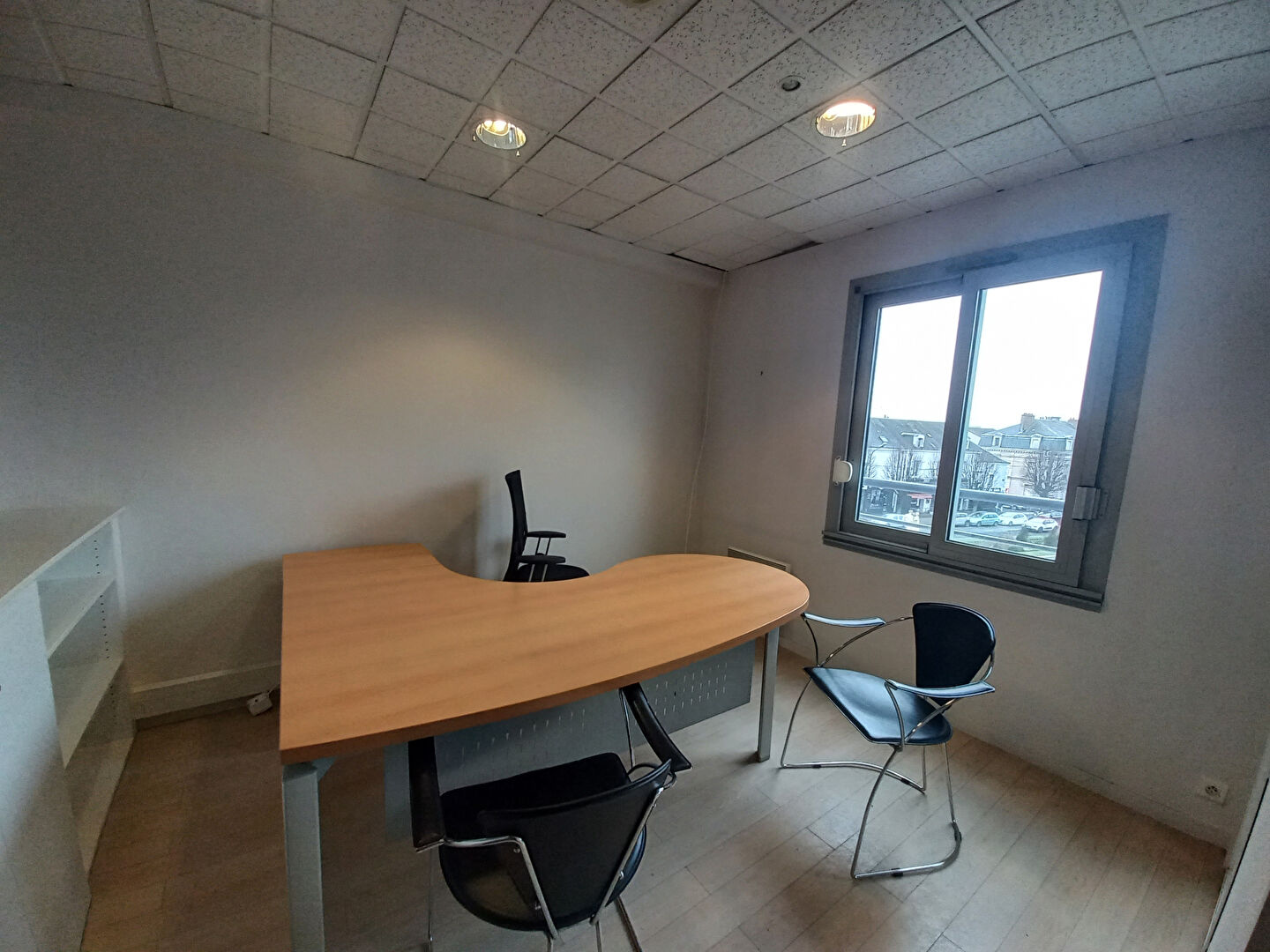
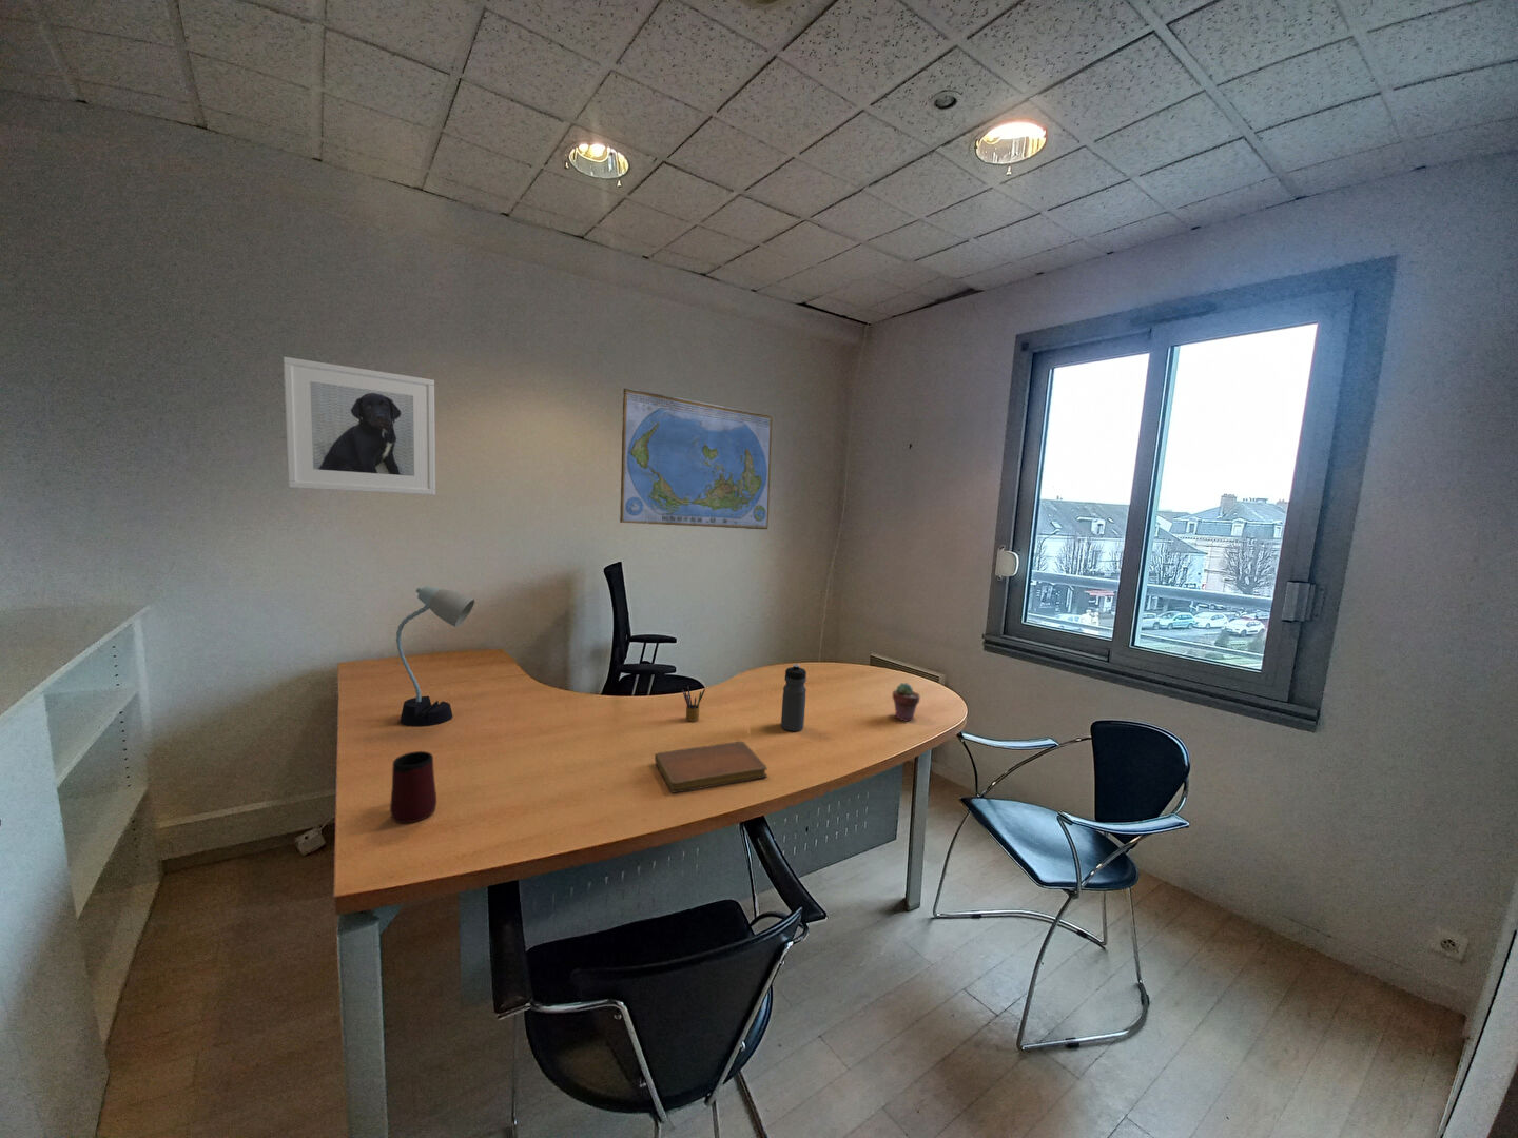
+ water bottle [781,662,808,733]
+ desk lamp [396,585,476,727]
+ mug [388,751,437,824]
+ world map [619,387,773,530]
+ pencil box [681,685,706,723]
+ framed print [282,356,436,496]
+ notebook [654,740,769,795]
+ potted succulent [892,681,922,723]
